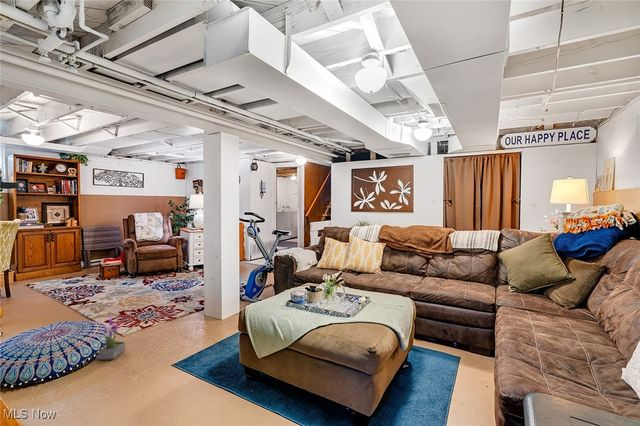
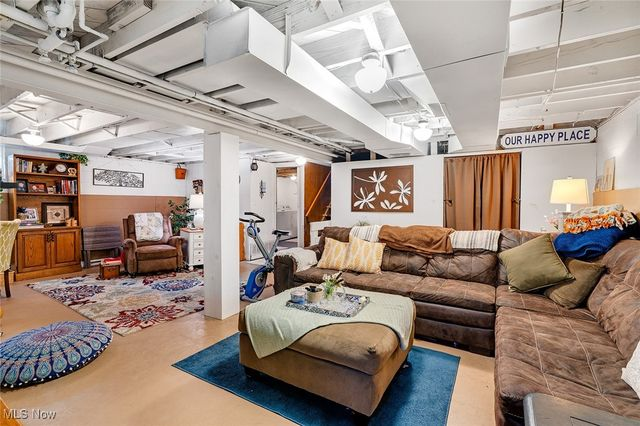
- potted plant [95,316,126,361]
